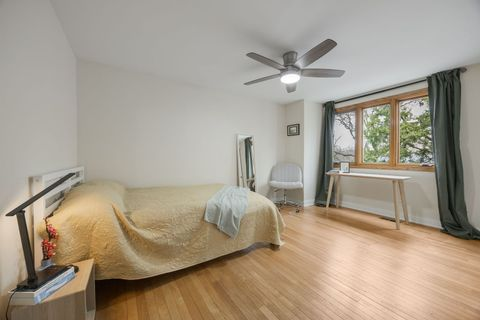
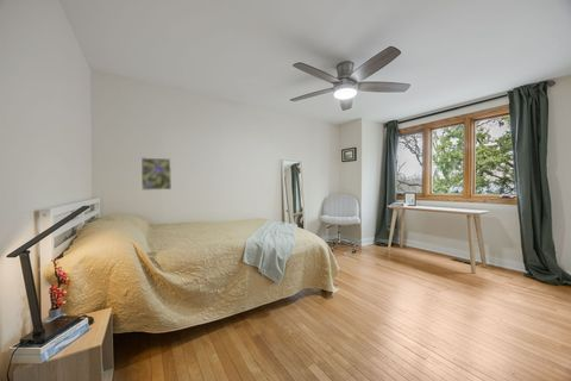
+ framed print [140,156,172,192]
